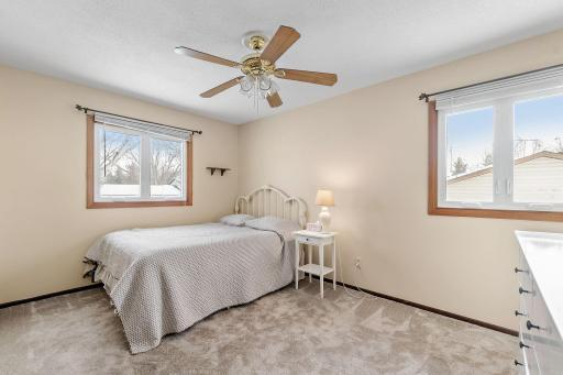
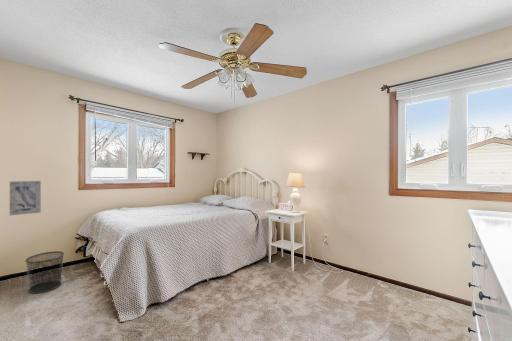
+ wall art [9,180,42,216]
+ waste bin [24,250,65,295]
